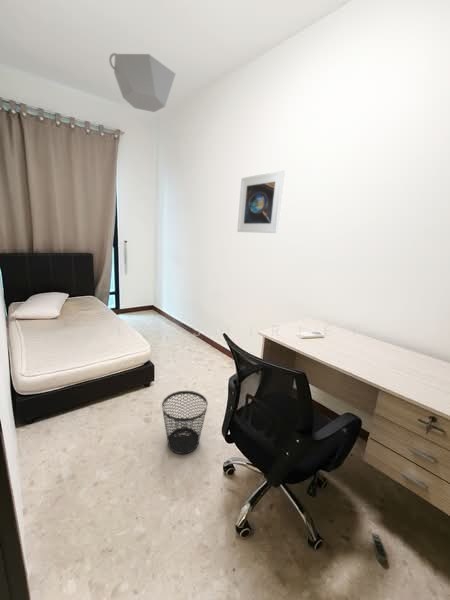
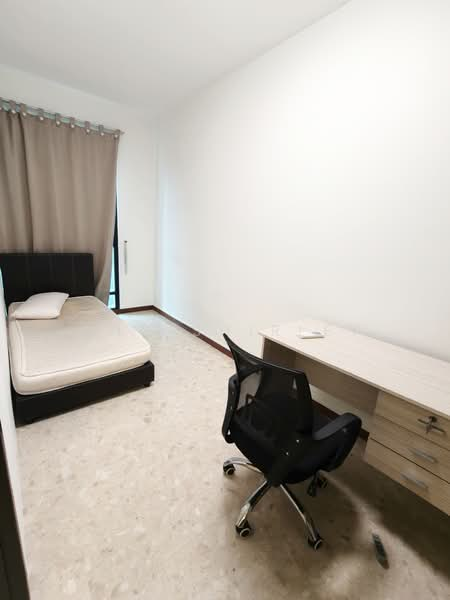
- wastebasket [161,390,209,455]
- ceiling light [108,52,176,113]
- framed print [236,169,286,234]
